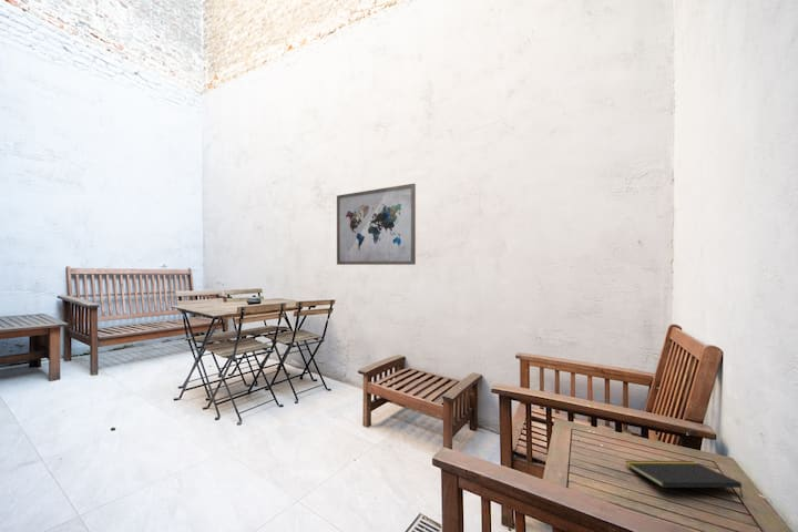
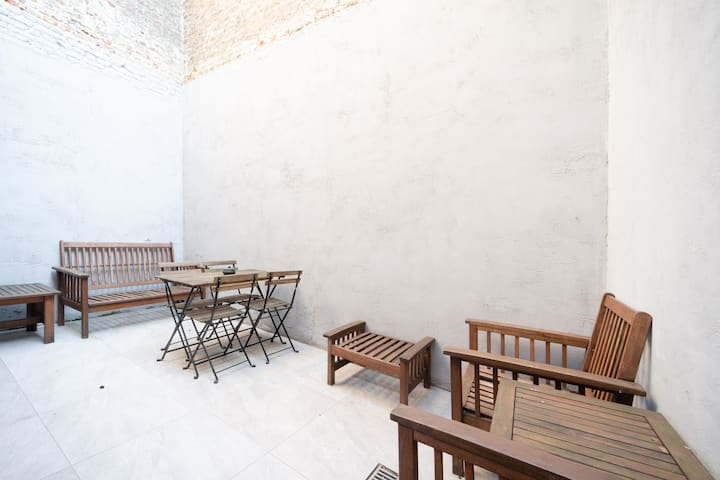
- notepad [624,460,744,498]
- wall art [336,183,417,266]
